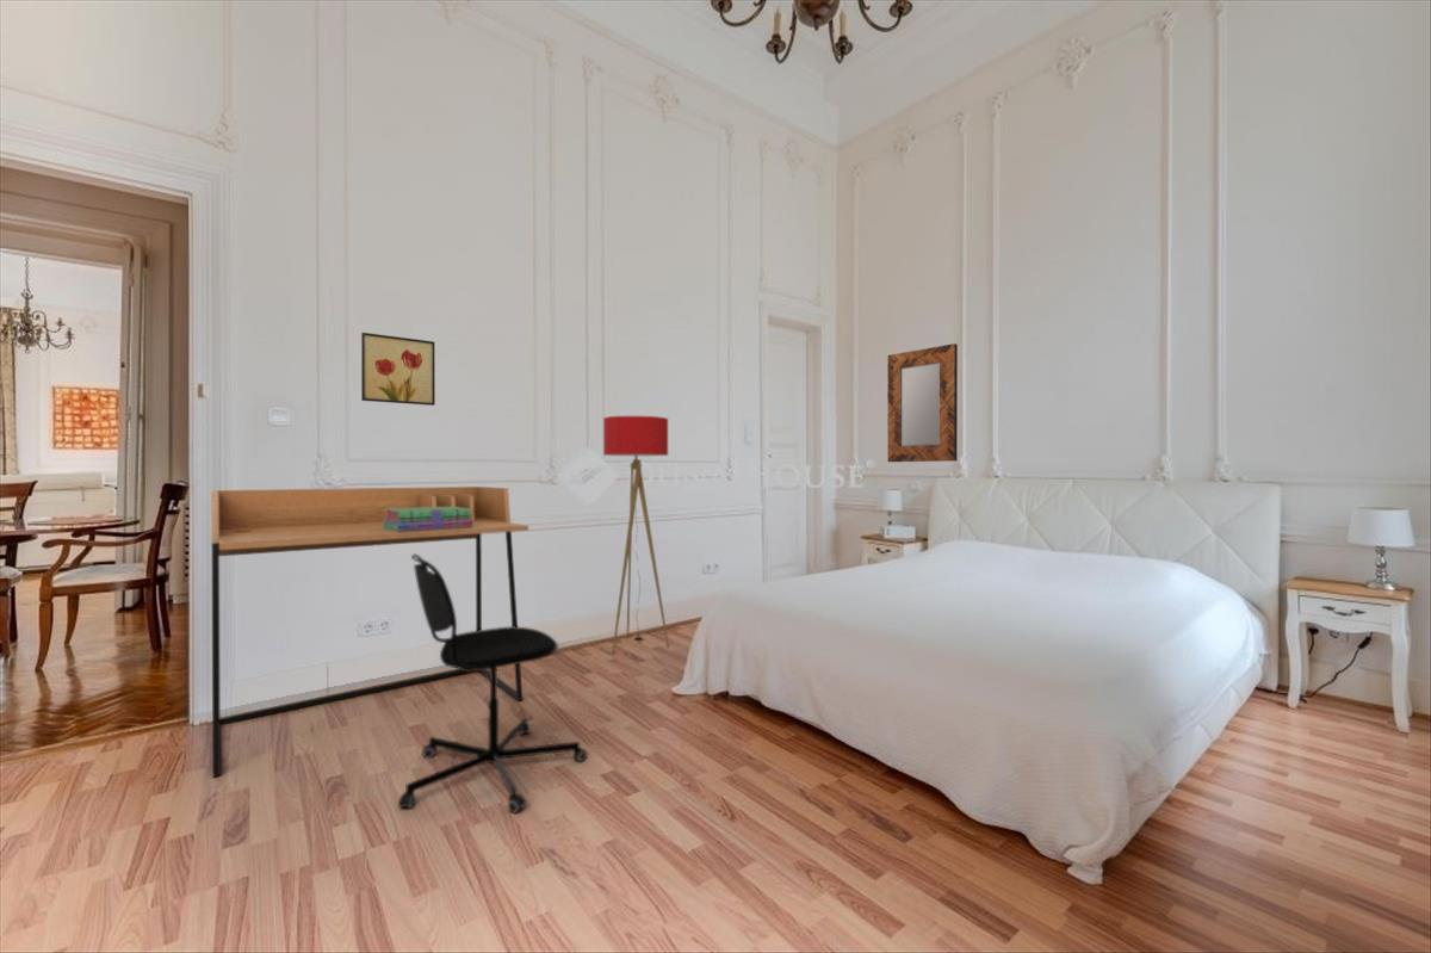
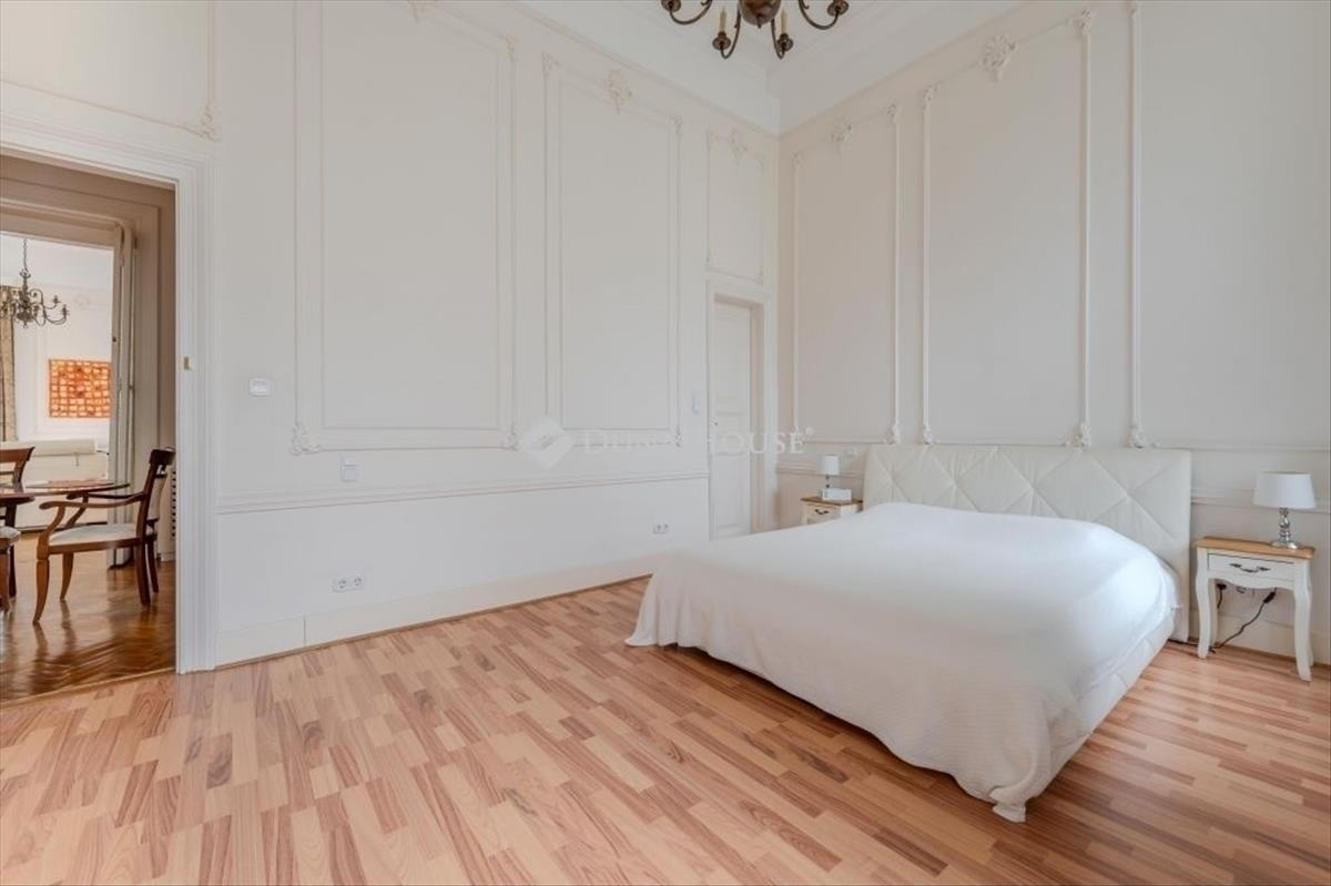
- wall art [360,332,436,407]
- office chair [397,553,589,815]
- stack of books [383,507,473,531]
- desk [210,485,529,779]
- home mirror [886,342,959,463]
- floor lamp [602,415,670,655]
